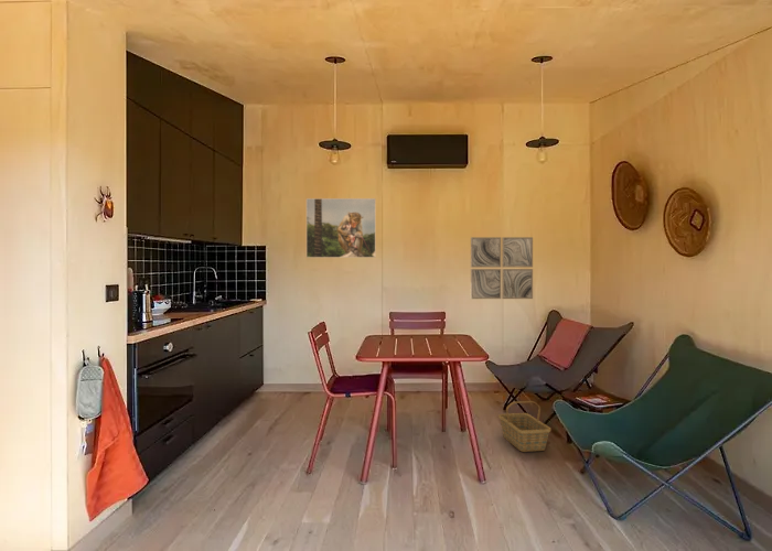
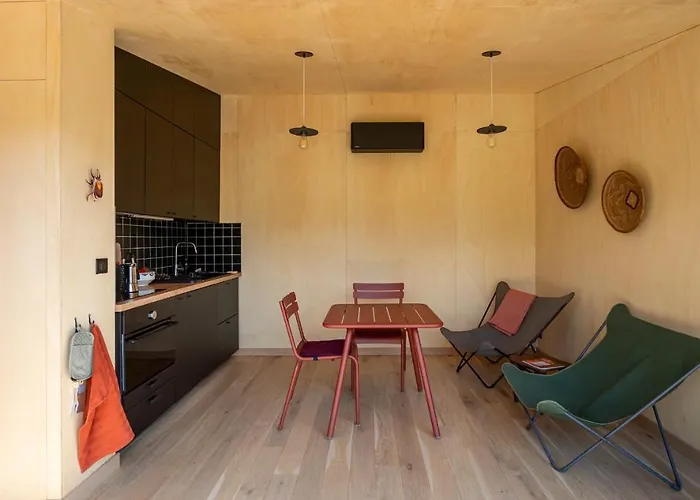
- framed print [305,197,377,259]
- basket [497,400,553,453]
- wall art [470,236,534,300]
